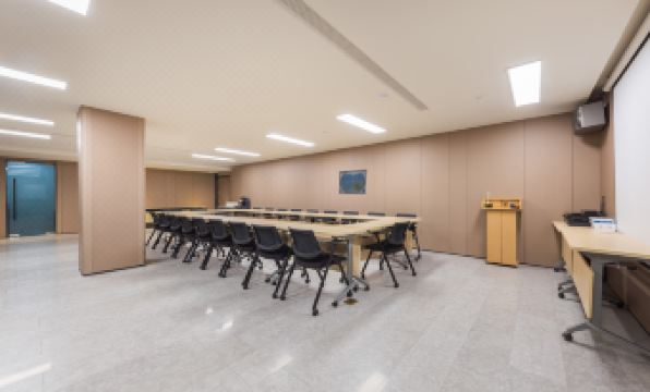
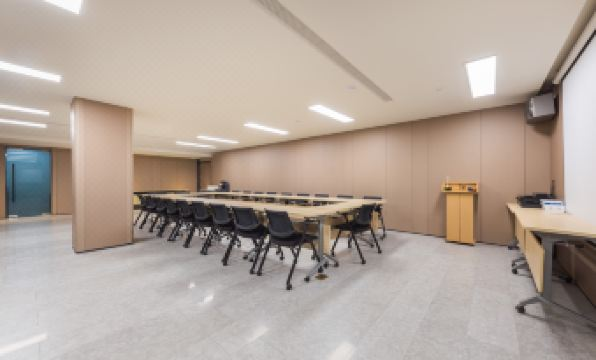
- world map [338,169,368,195]
